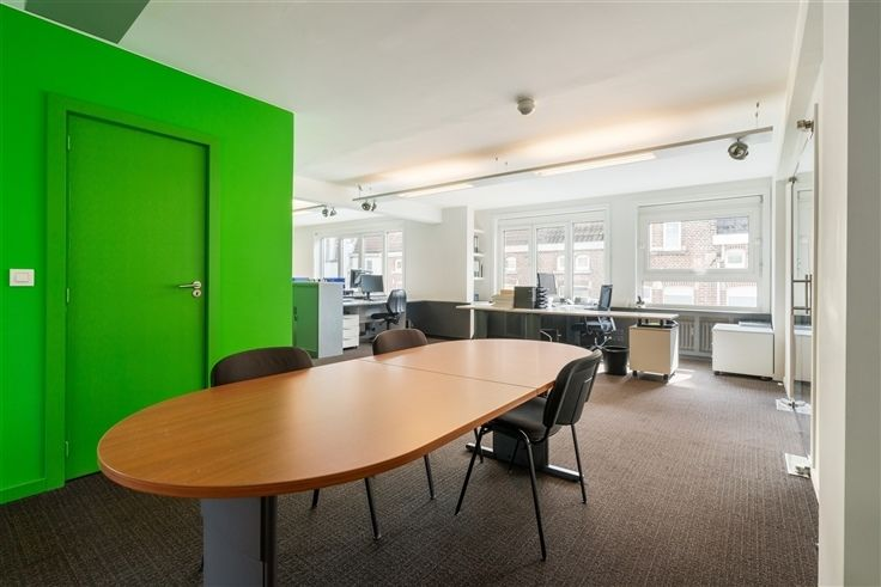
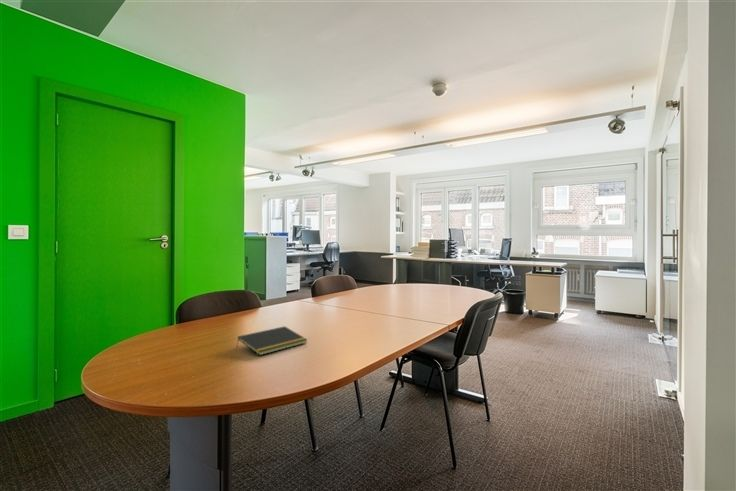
+ notepad [235,325,309,356]
